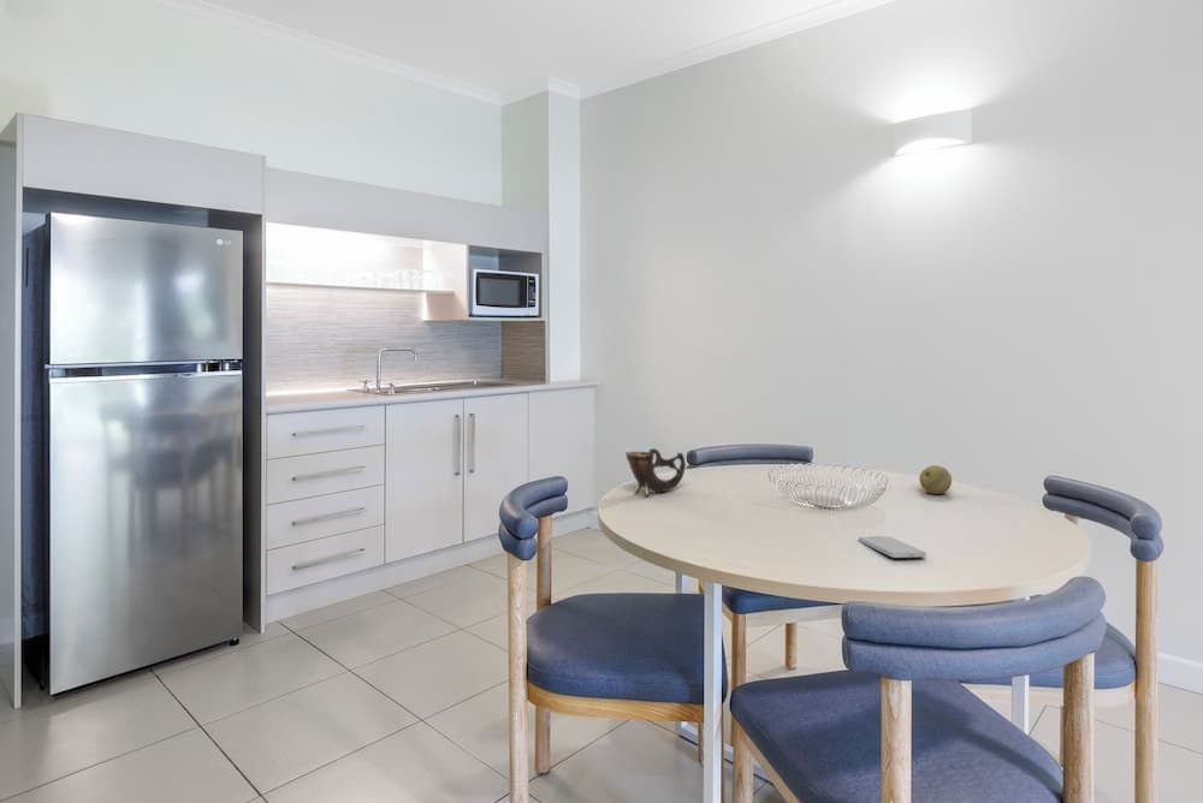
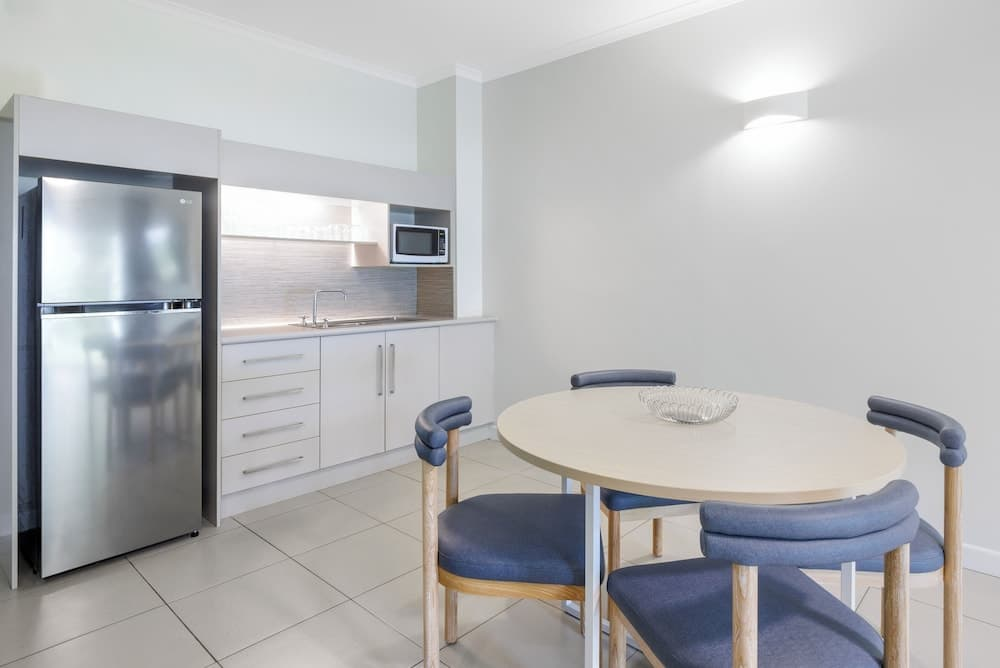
- smartphone [858,535,928,559]
- fruit [918,464,953,495]
- cup [624,447,687,496]
